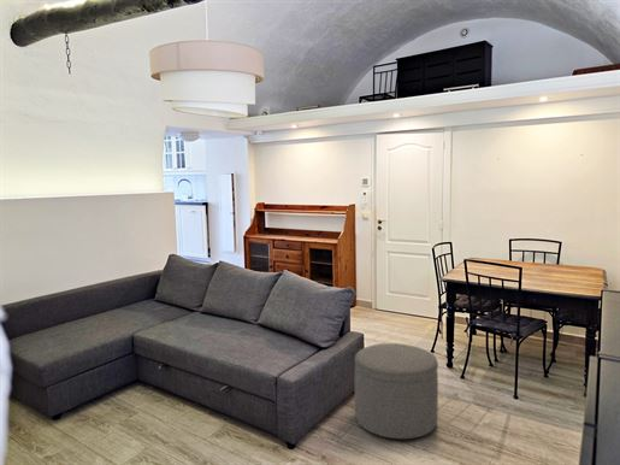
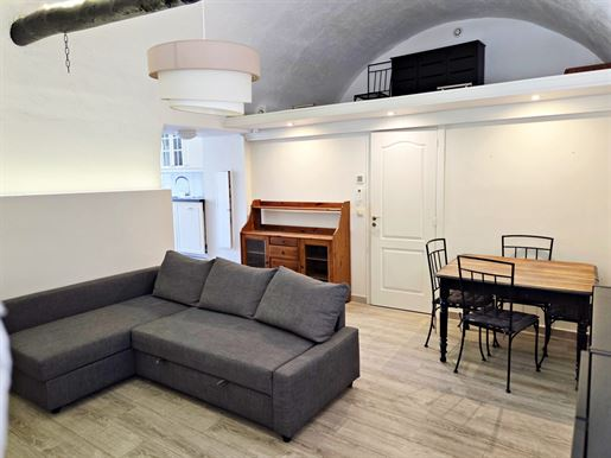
- ottoman [353,342,439,440]
